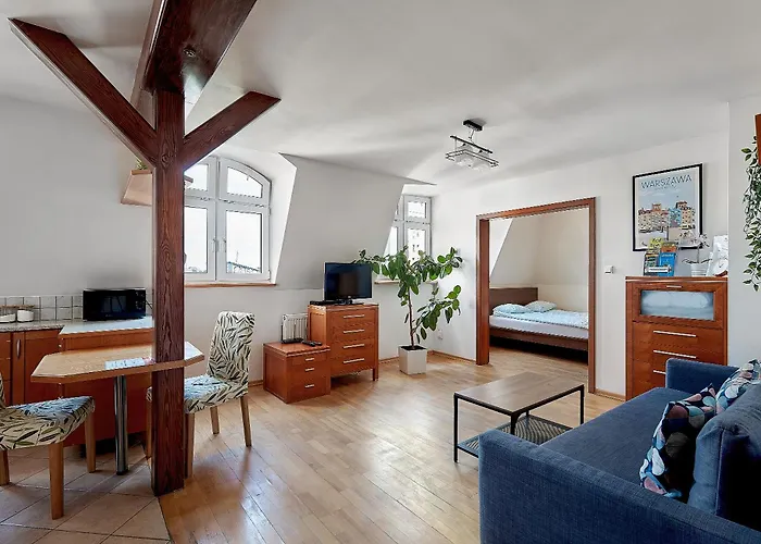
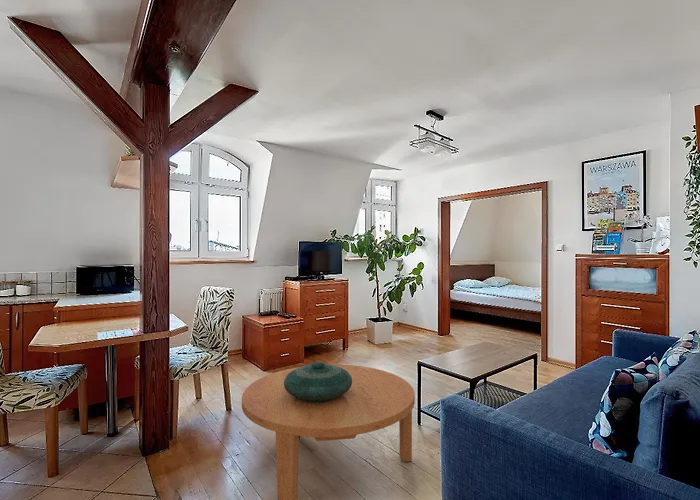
+ decorative bowl [284,361,352,402]
+ coffee table [241,364,416,500]
